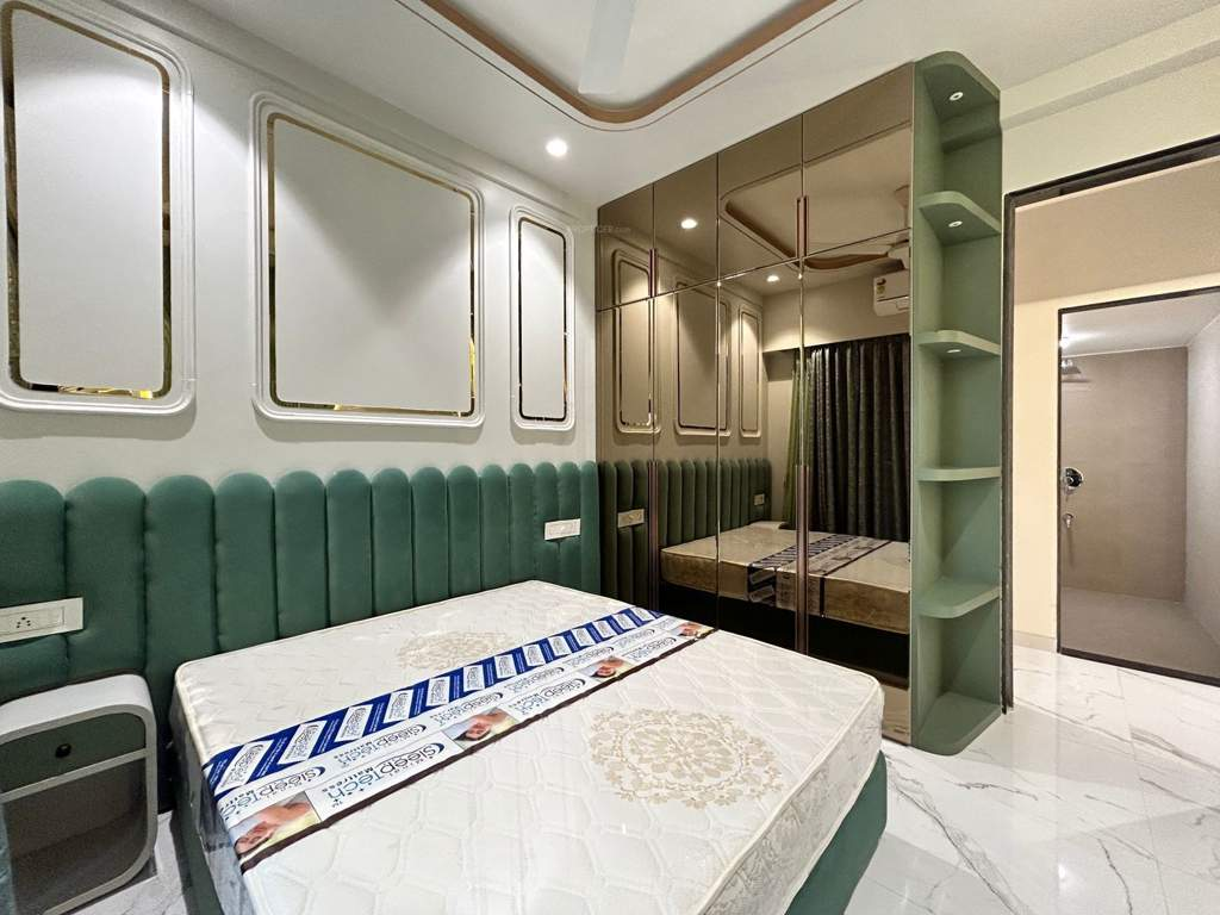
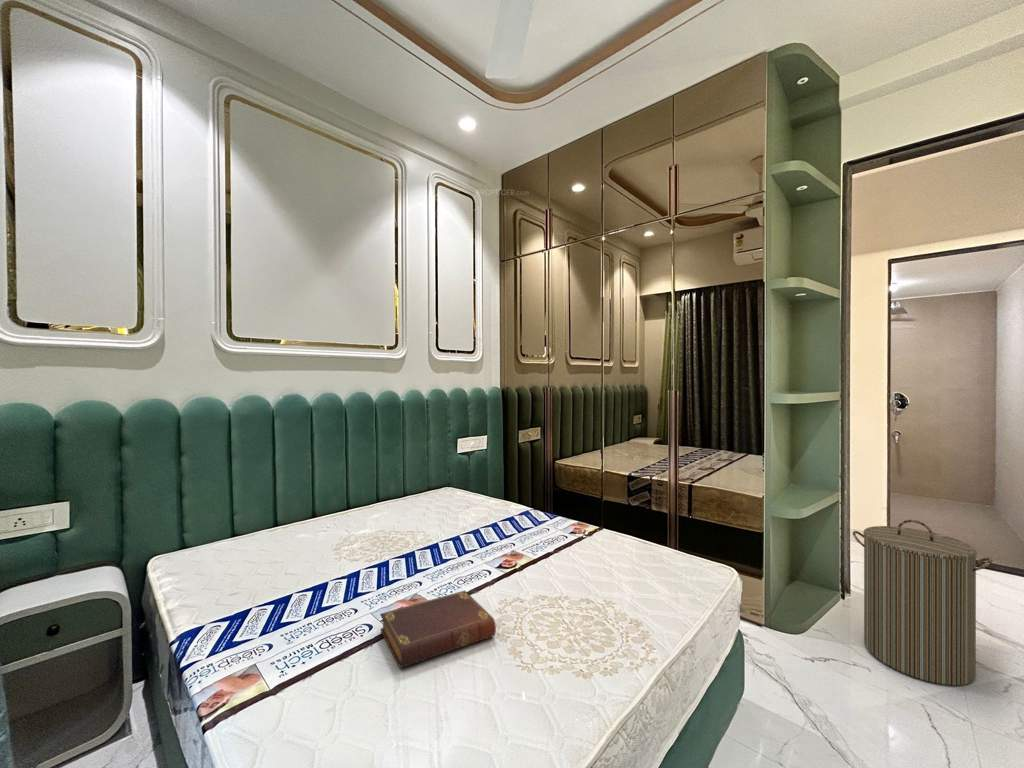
+ book [379,590,497,669]
+ laundry hamper [852,519,994,687]
